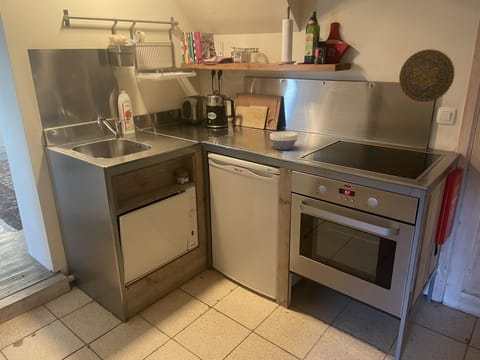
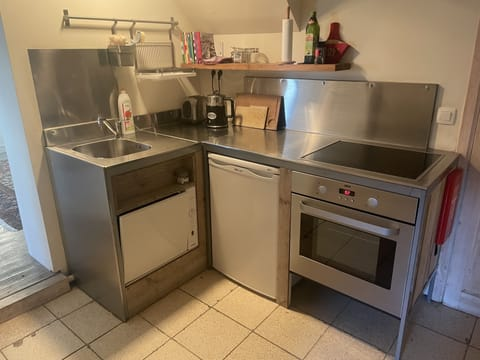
- bowl [269,131,299,151]
- decorative plate [398,48,456,103]
